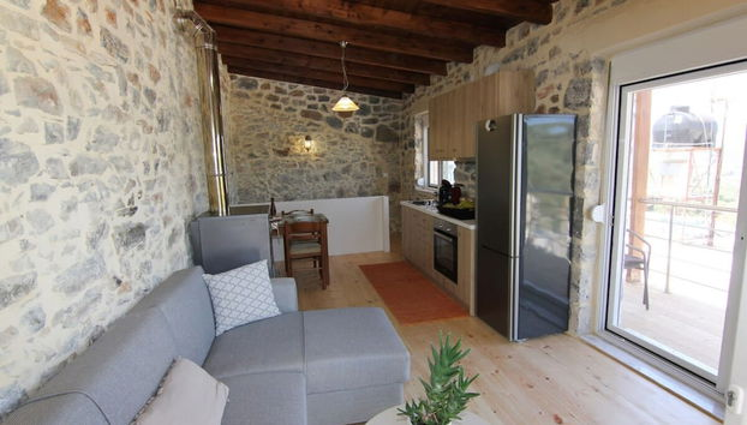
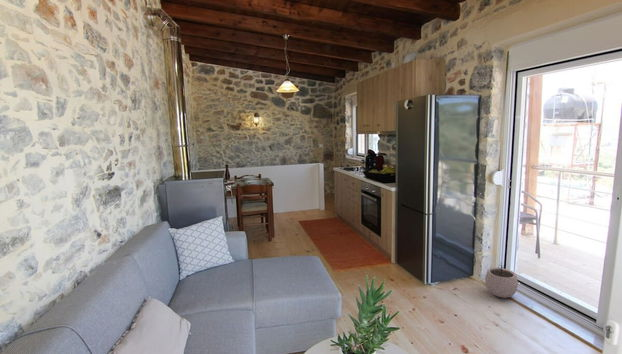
+ plant pot [484,263,519,299]
